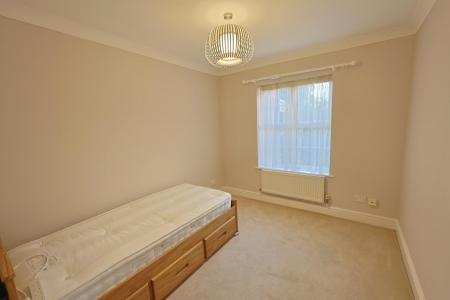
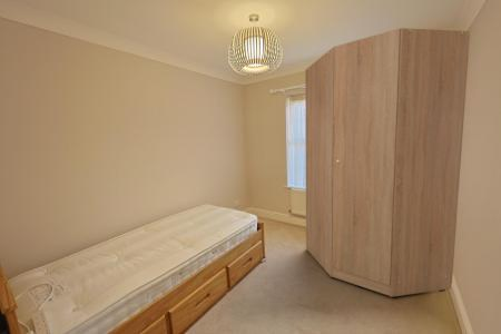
+ cabinet [304,27,471,299]
